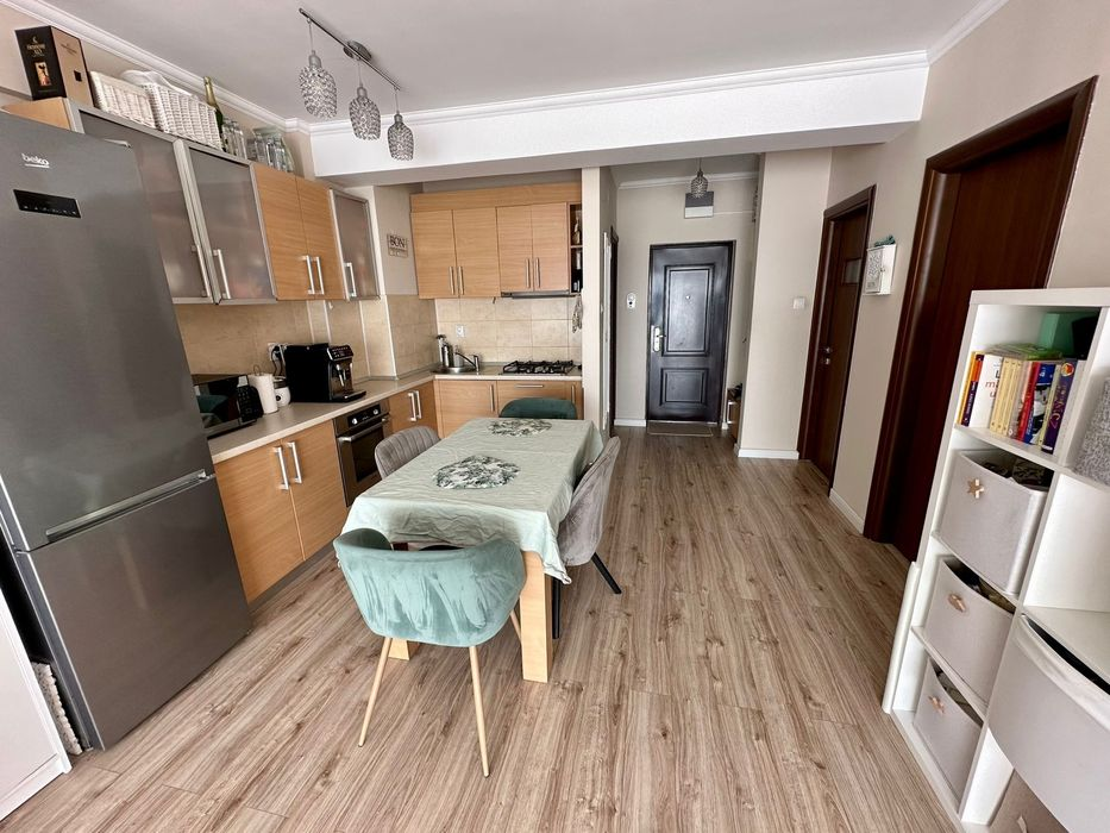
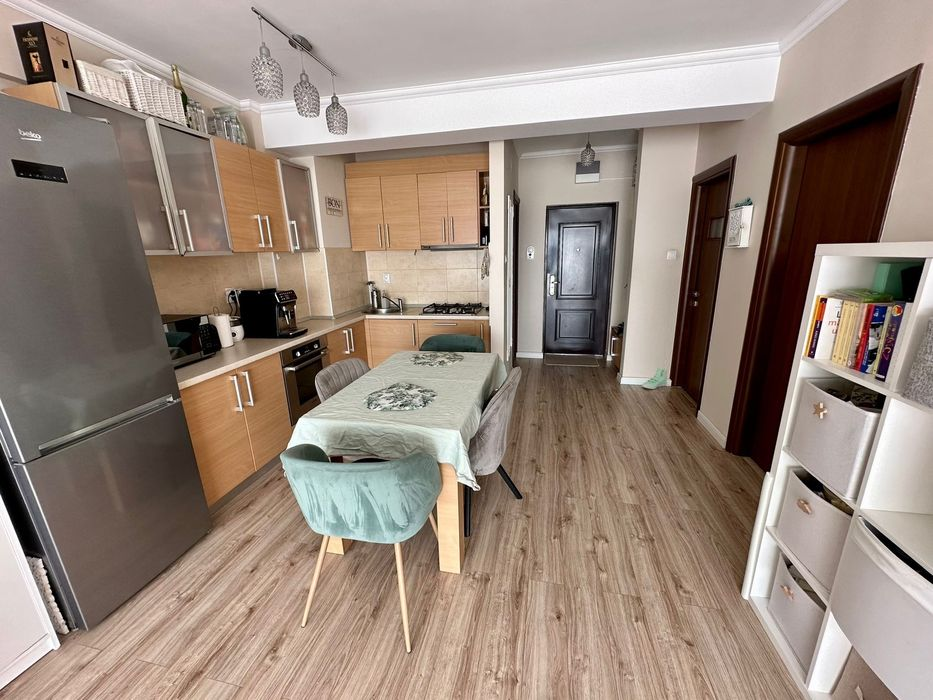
+ sneaker [641,367,668,390]
